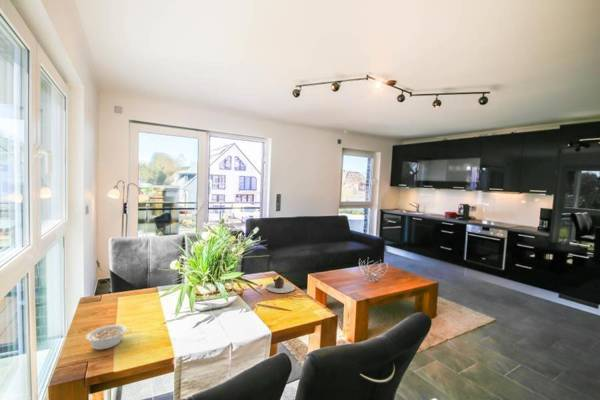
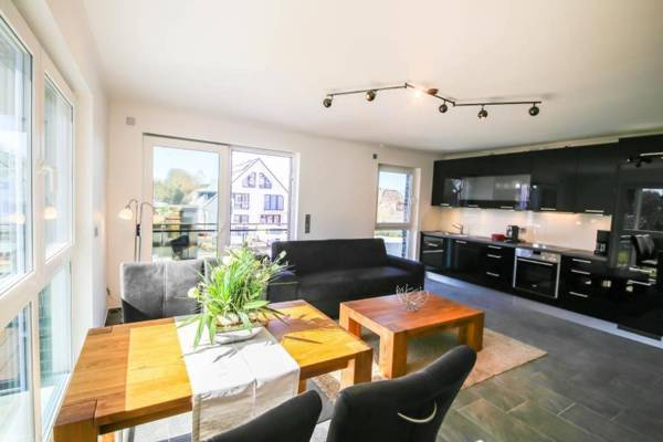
- teapot [265,273,296,294]
- legume [85,324,132,351]
